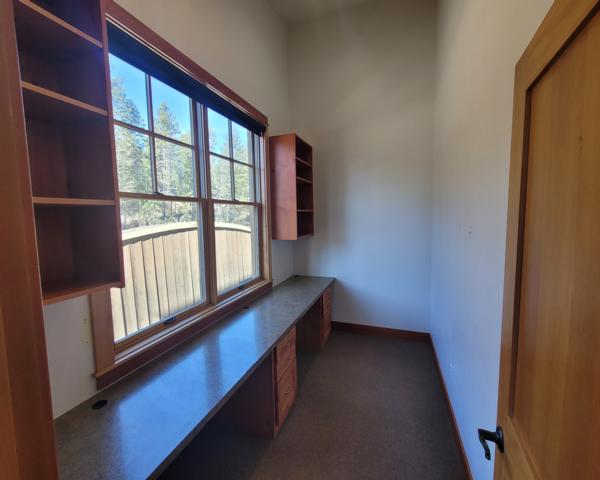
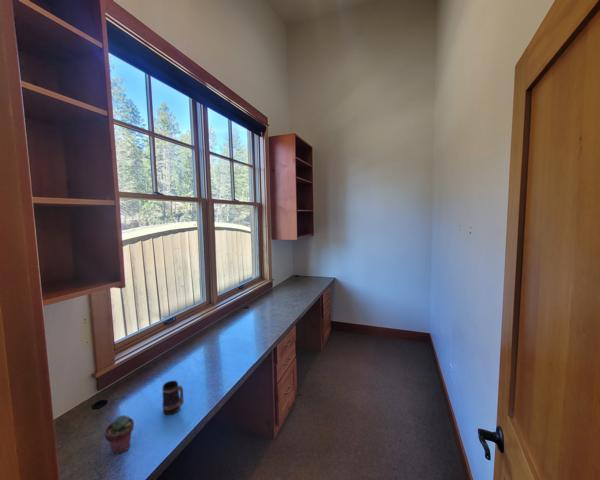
+ mug [161,380,185,416]
+ potted succulent [103,414,135,455]
